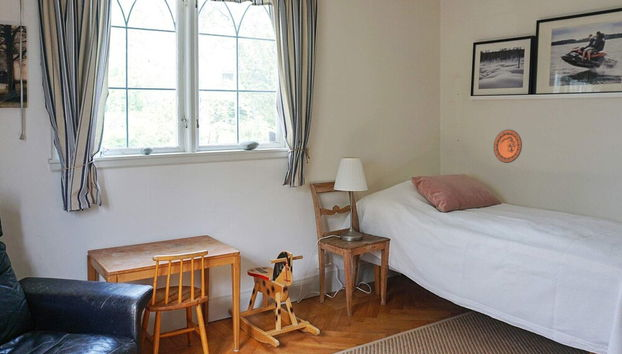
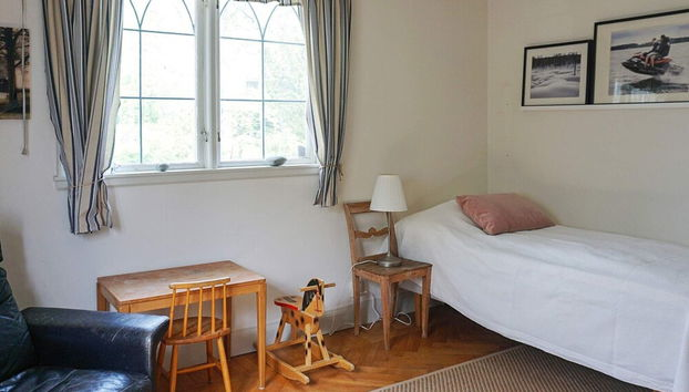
- decorative plate [493,129,523,164]
